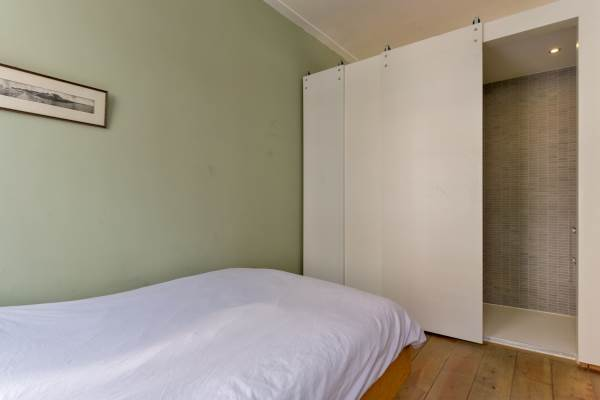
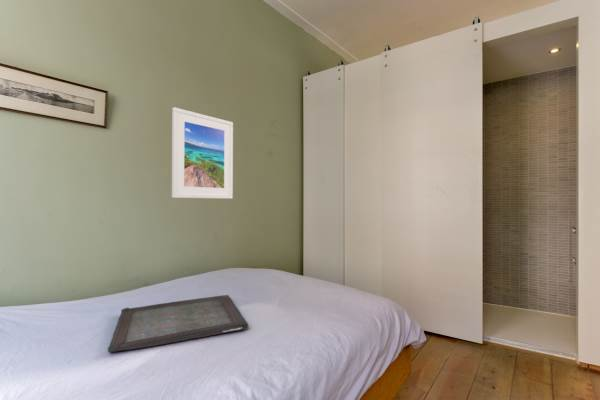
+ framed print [171,106,234,200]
+ serving tray [107,294,250,353]
